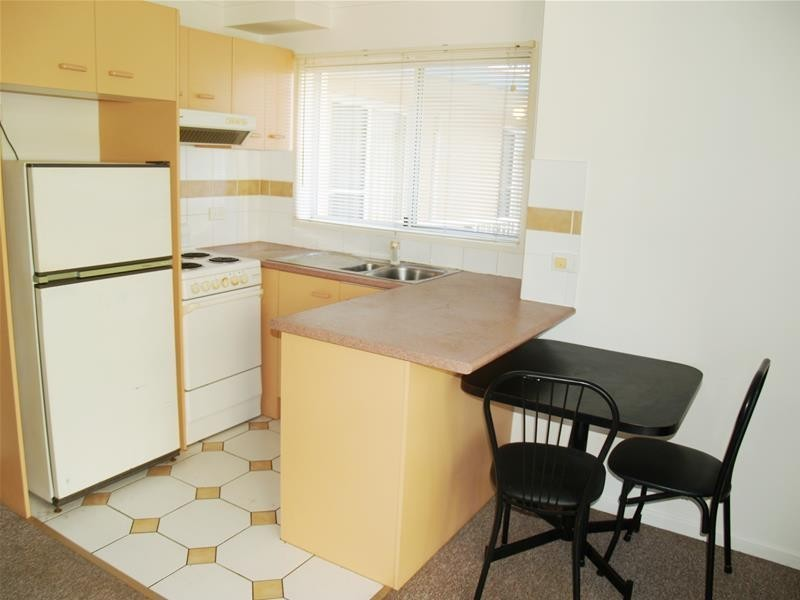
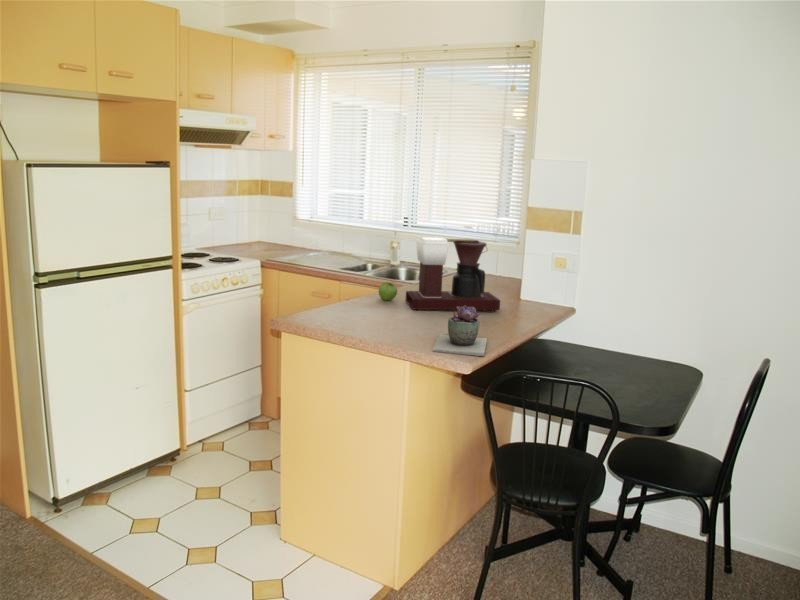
+ coffee maker [405,234,501,313]
+ succulent plant [431,306,488,357]
+ fruit [378,281,398,302]
